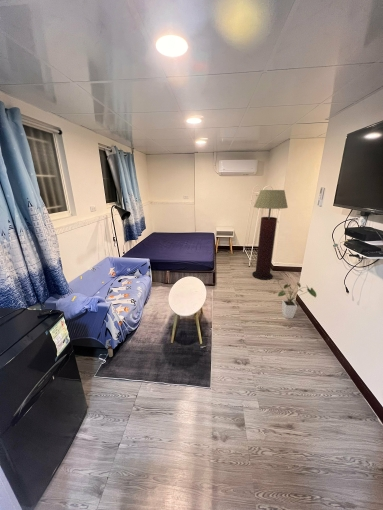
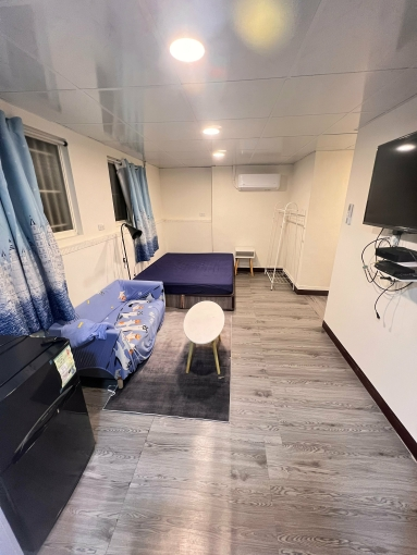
- house plant [274,278,317,319]
- floor lamp [251,189,289,281]
